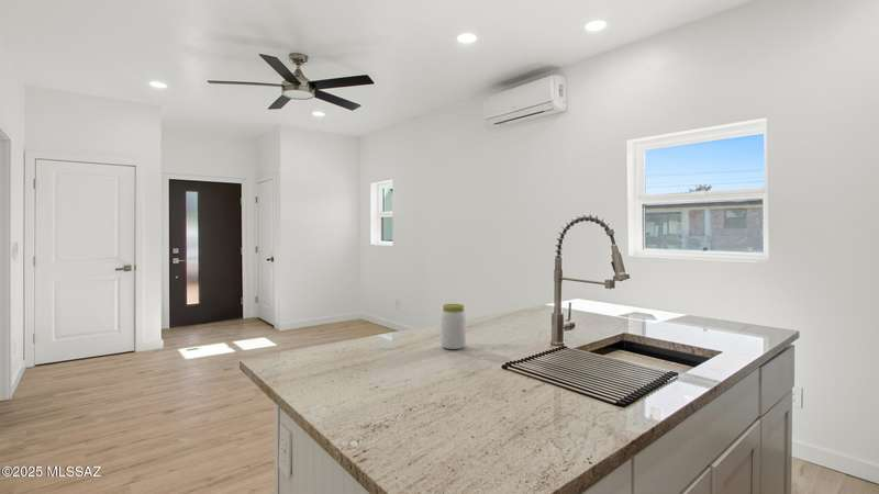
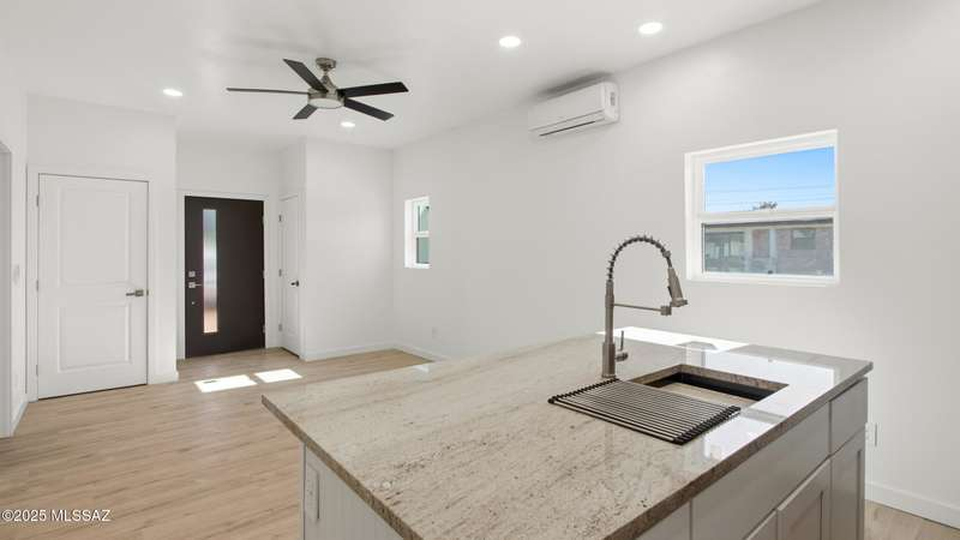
- jar [441,303,467,350]
